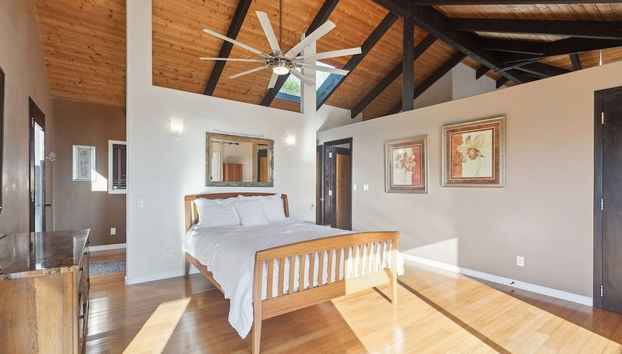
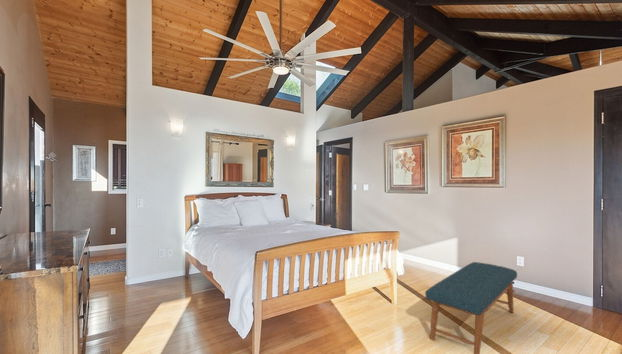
+ bench [424,261,518,354]
